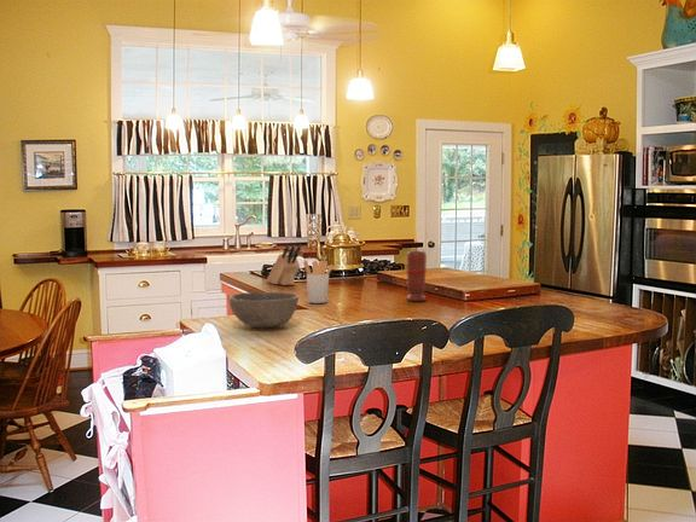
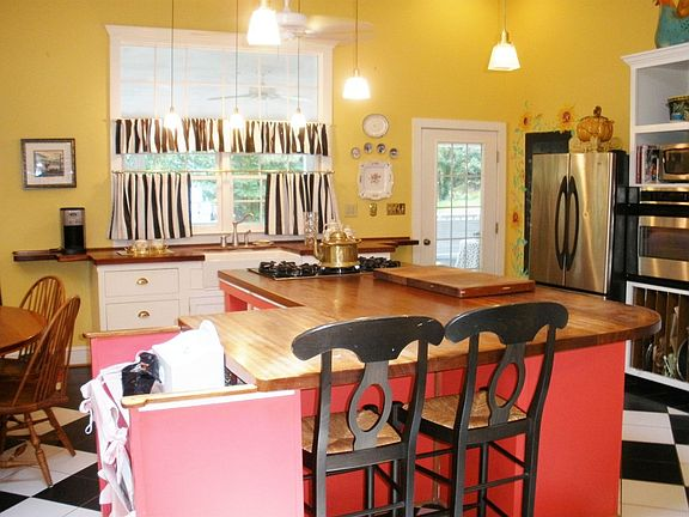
- bowl [228,291,300,329]
- knife block [266,244,302,286]
- spice grinder [405,249,428,302]
- utensil holder [303,259,335,304]
